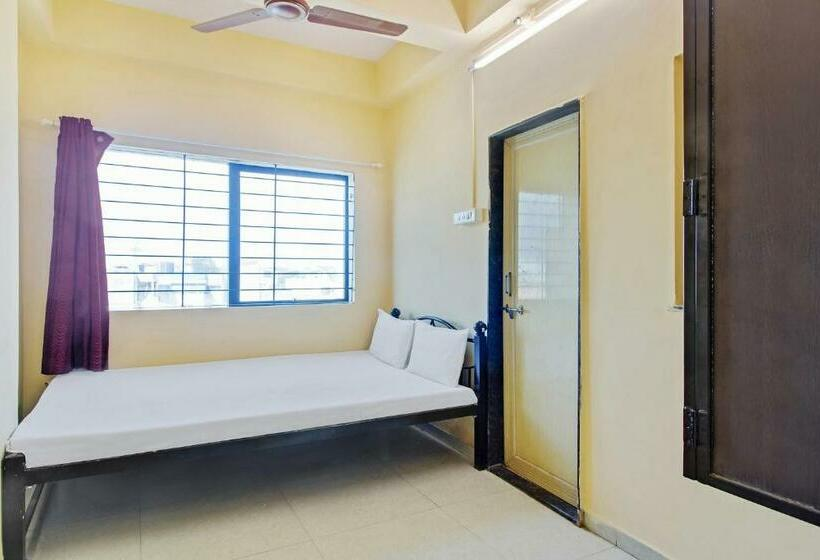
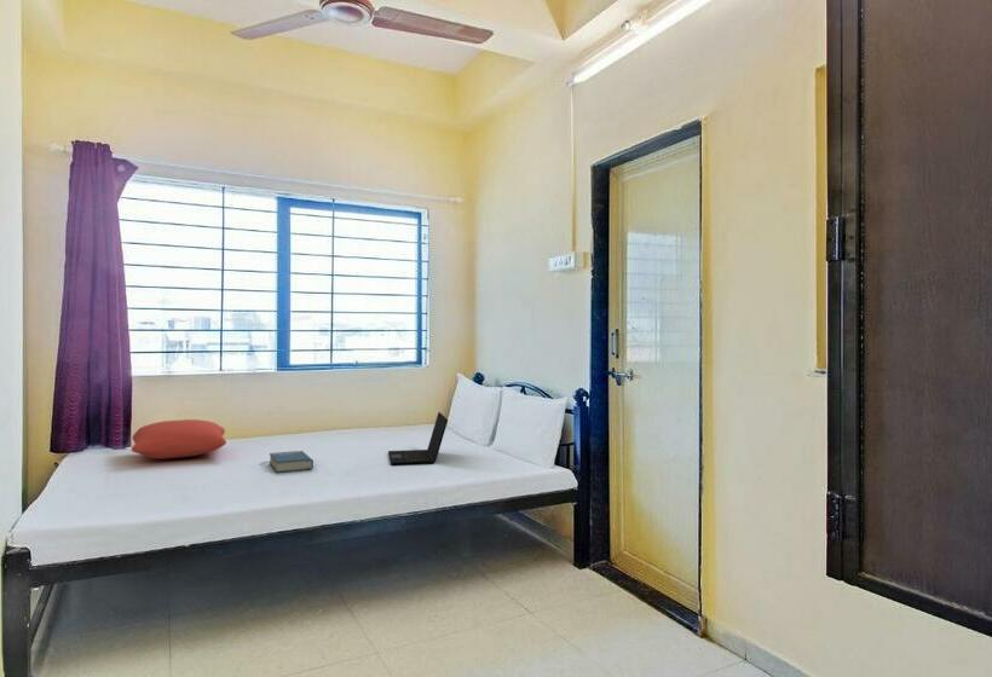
+ laptop [387,411,449,467]
+ book [269,450,315,474]
+ cushion [131,418,227,459]
